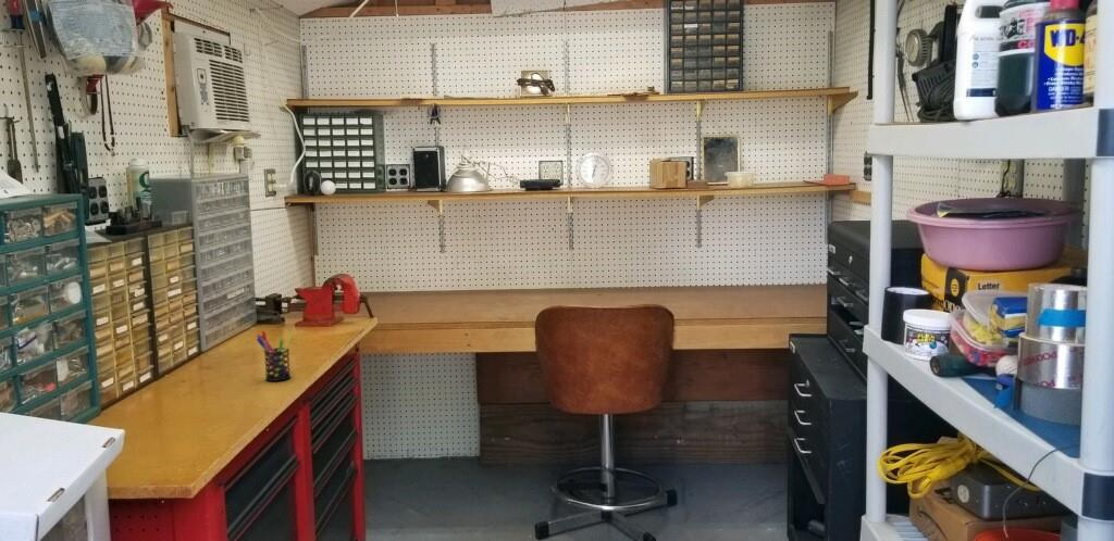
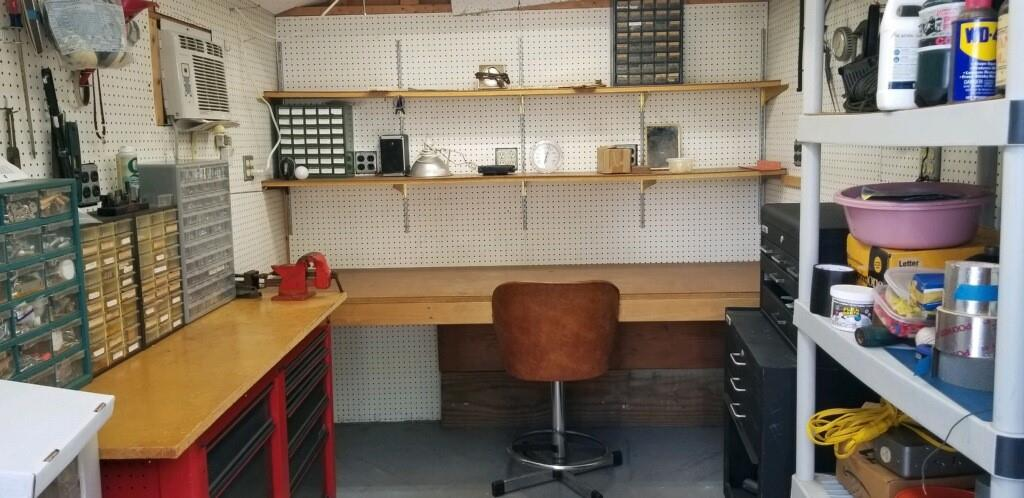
- pen holder [256,330,295,382]
